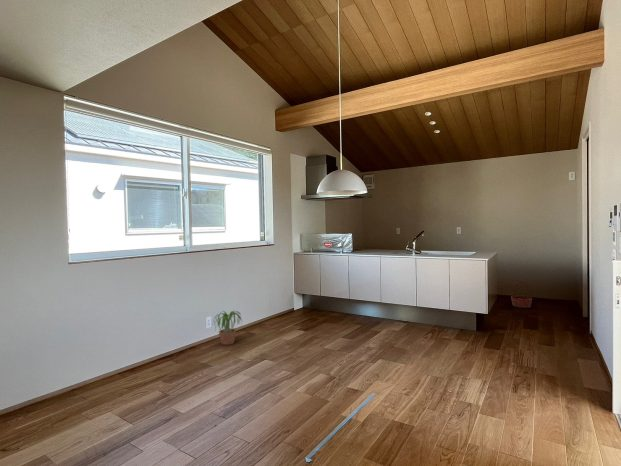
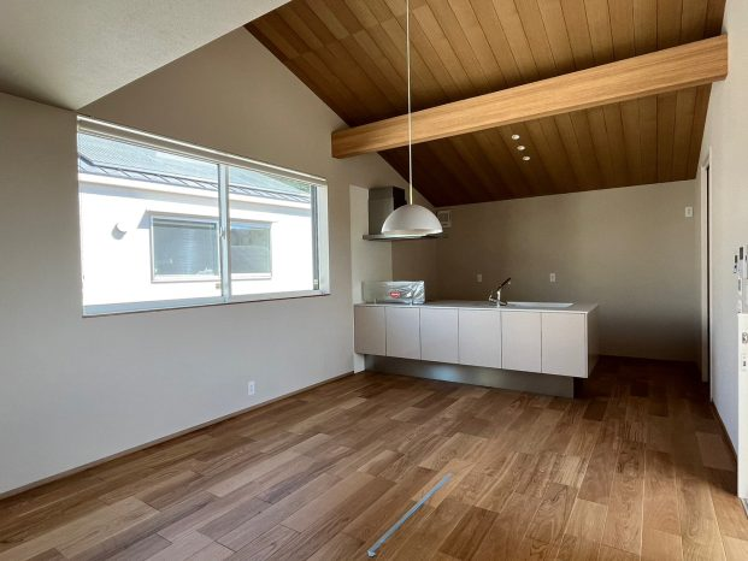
- basket [510,281,533,309]
- potted plant [213,310,243,346]
